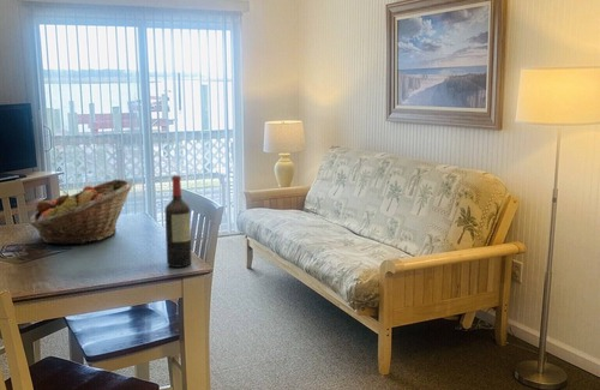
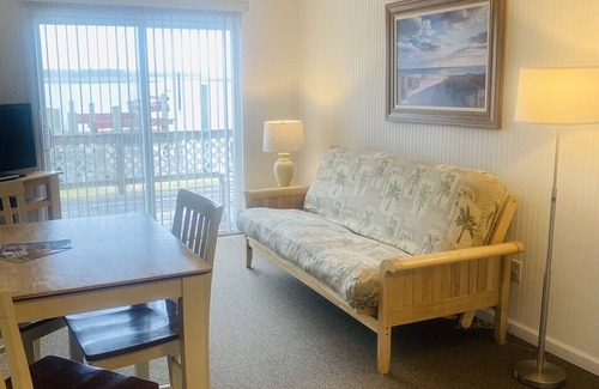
- fruit basket [29,179,136,245]
- wine bottle [164,174,193,269]
